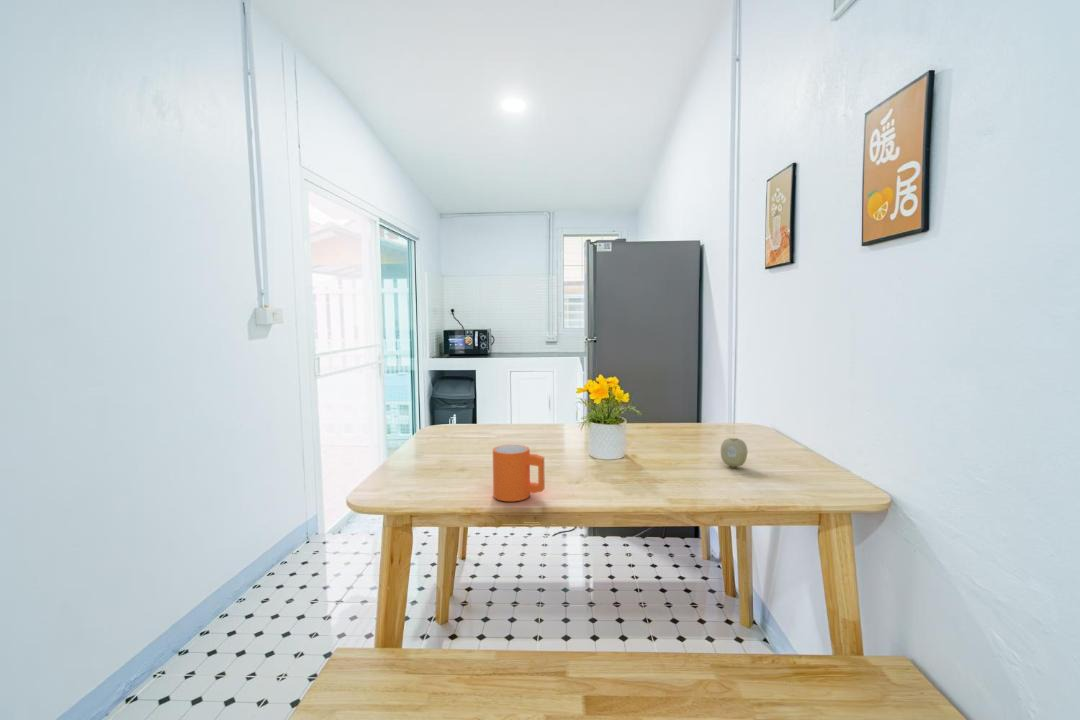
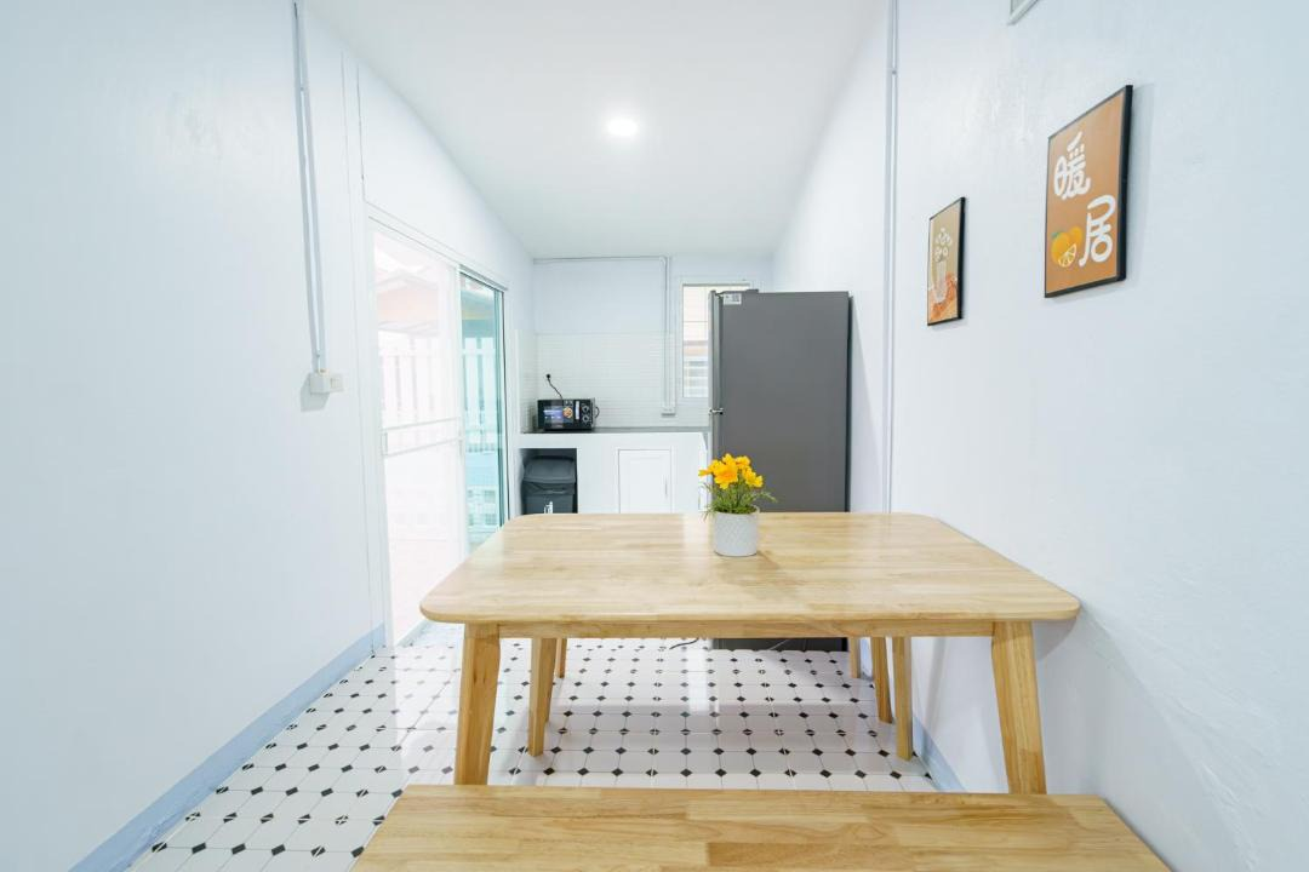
- fruit [720,437,749,468]
- mug [492,444,546,502]
